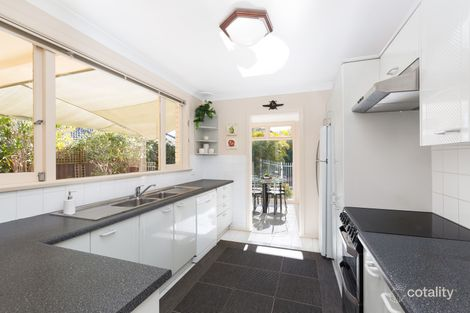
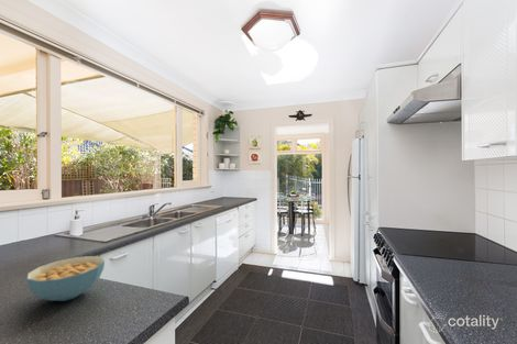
+ cereal bowl [25,255,106,302]
